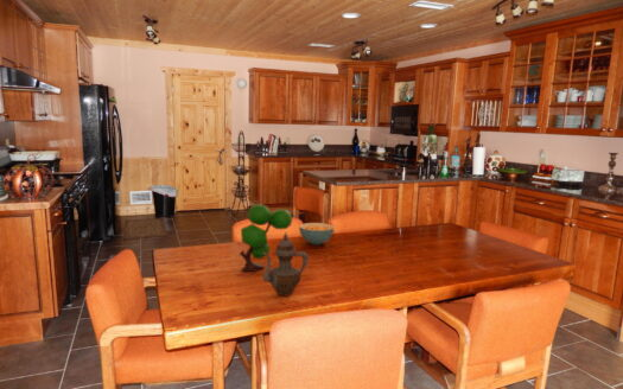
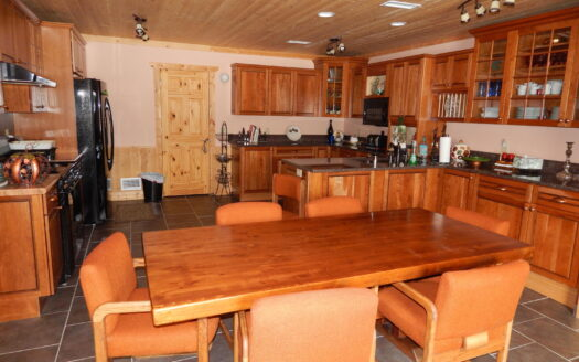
- plant [239,203,293,273]
- cereal bowl [298,222,335,245]
- teapot [262,231,310,298]
